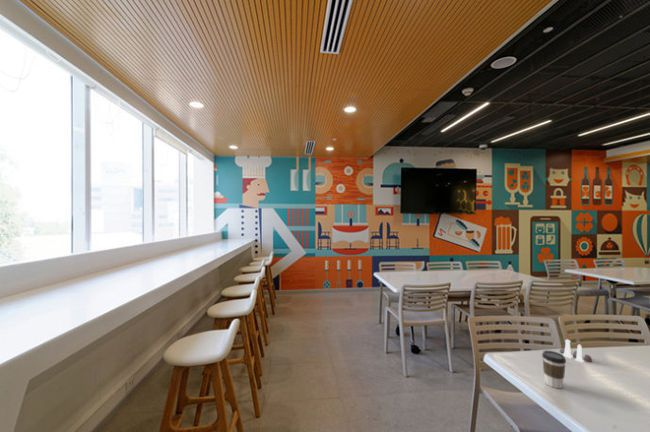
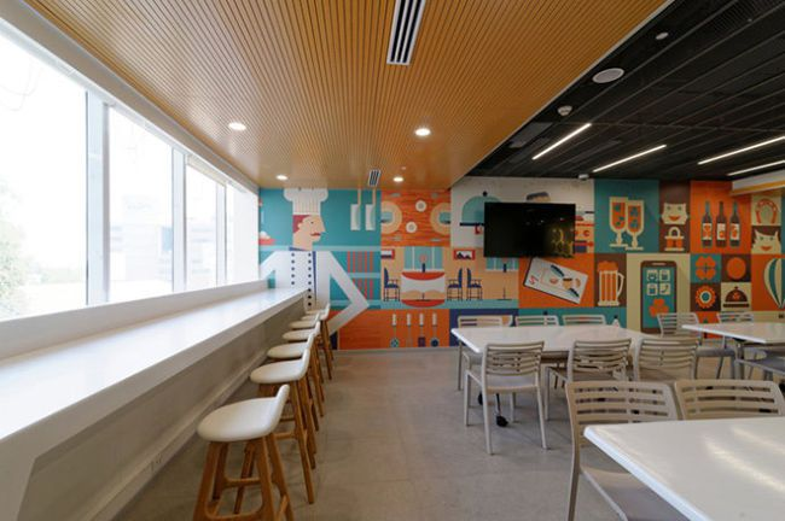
- salt and pepper shaker set [559,339,593,363]
- coffee cup [541,349,567,389]
